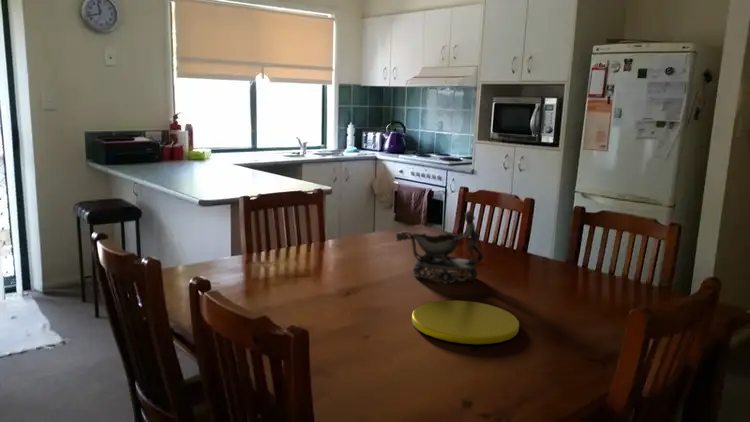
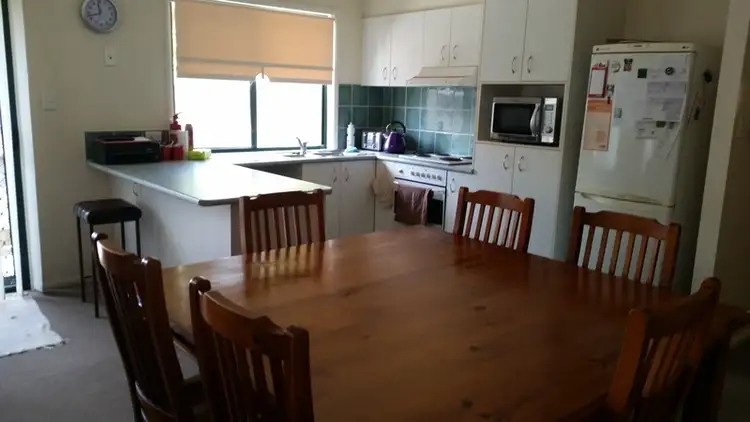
- plate [411,300,520,345]
- decorative bowl [395,210,484,285]
